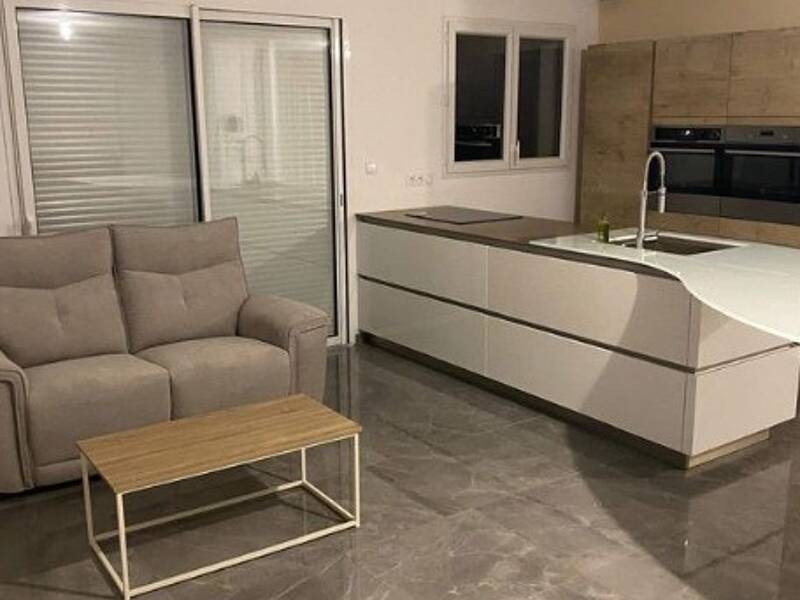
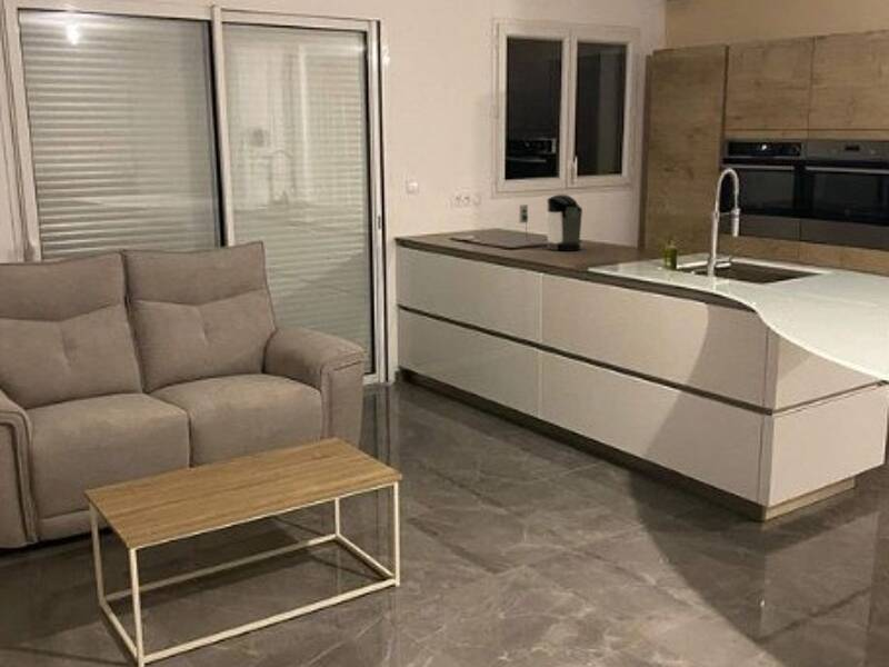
+ coffee maker [519,193,583,251]
